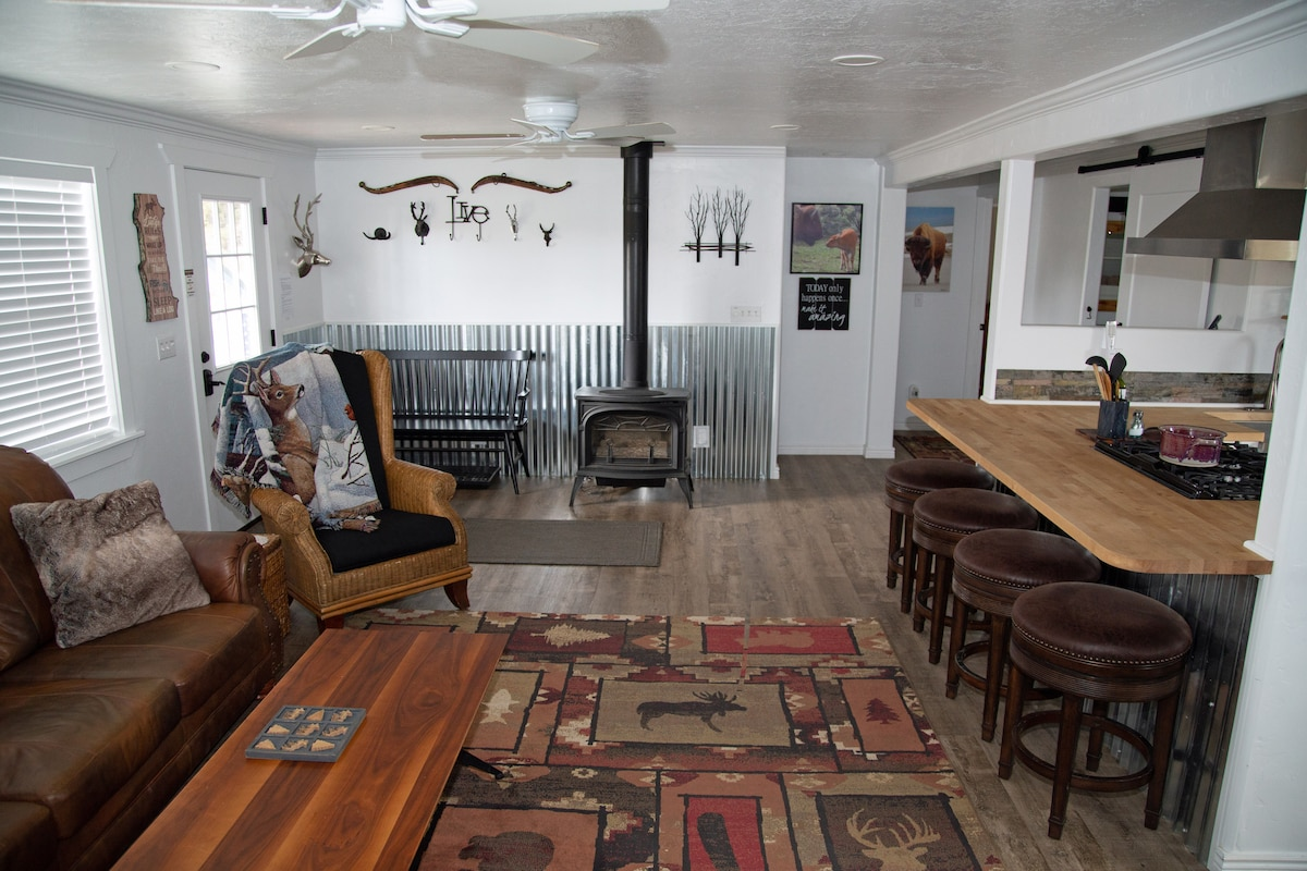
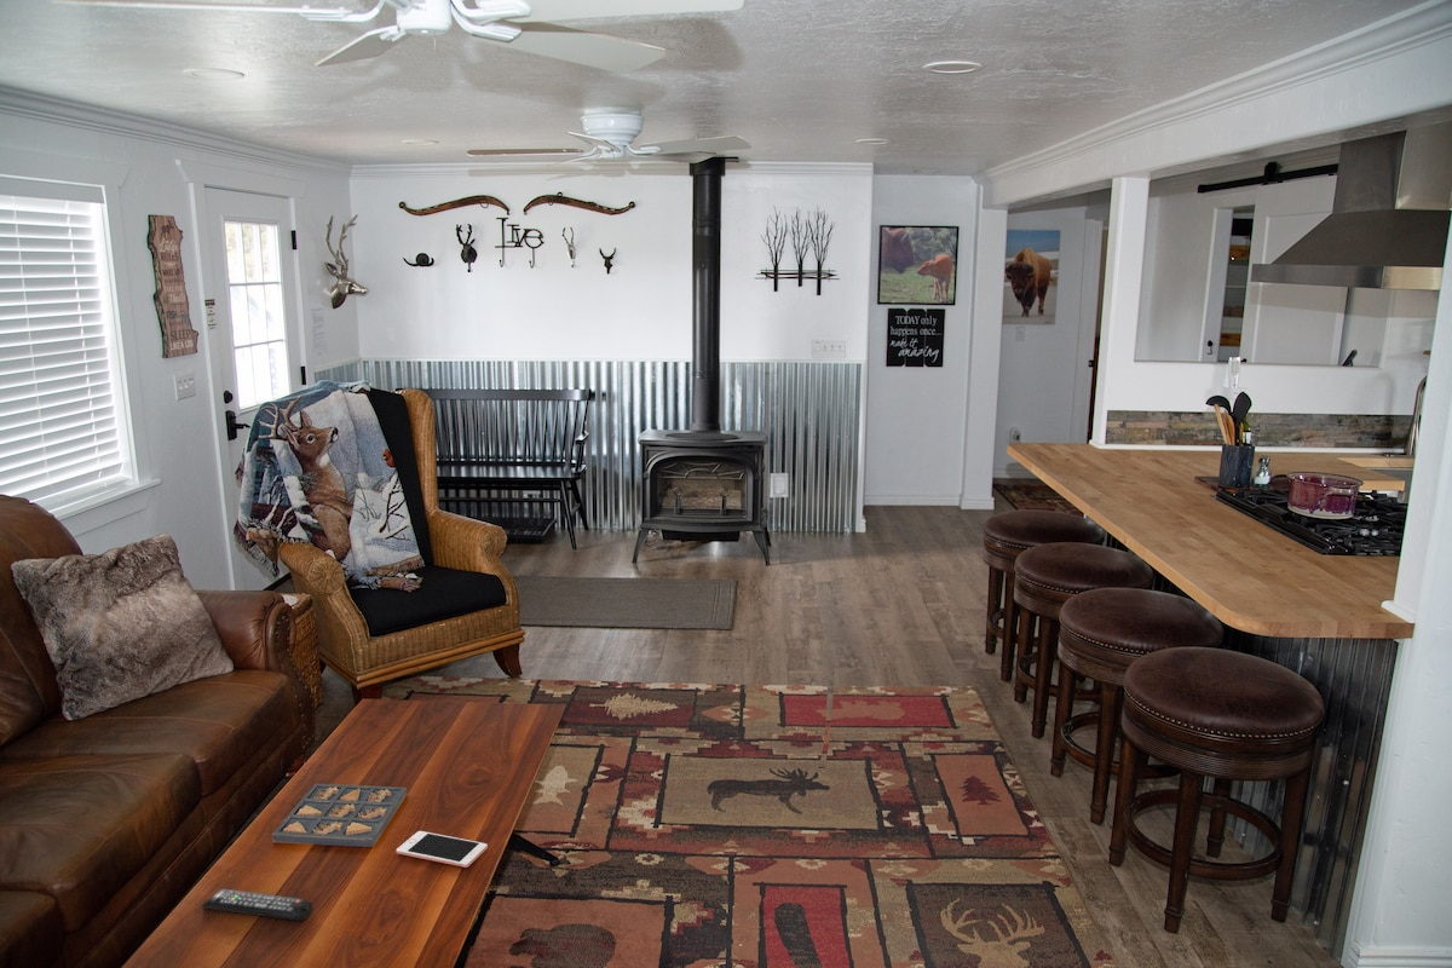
+ cell phone [396,830,489,869]
+ remote control [201,888,313,922]
